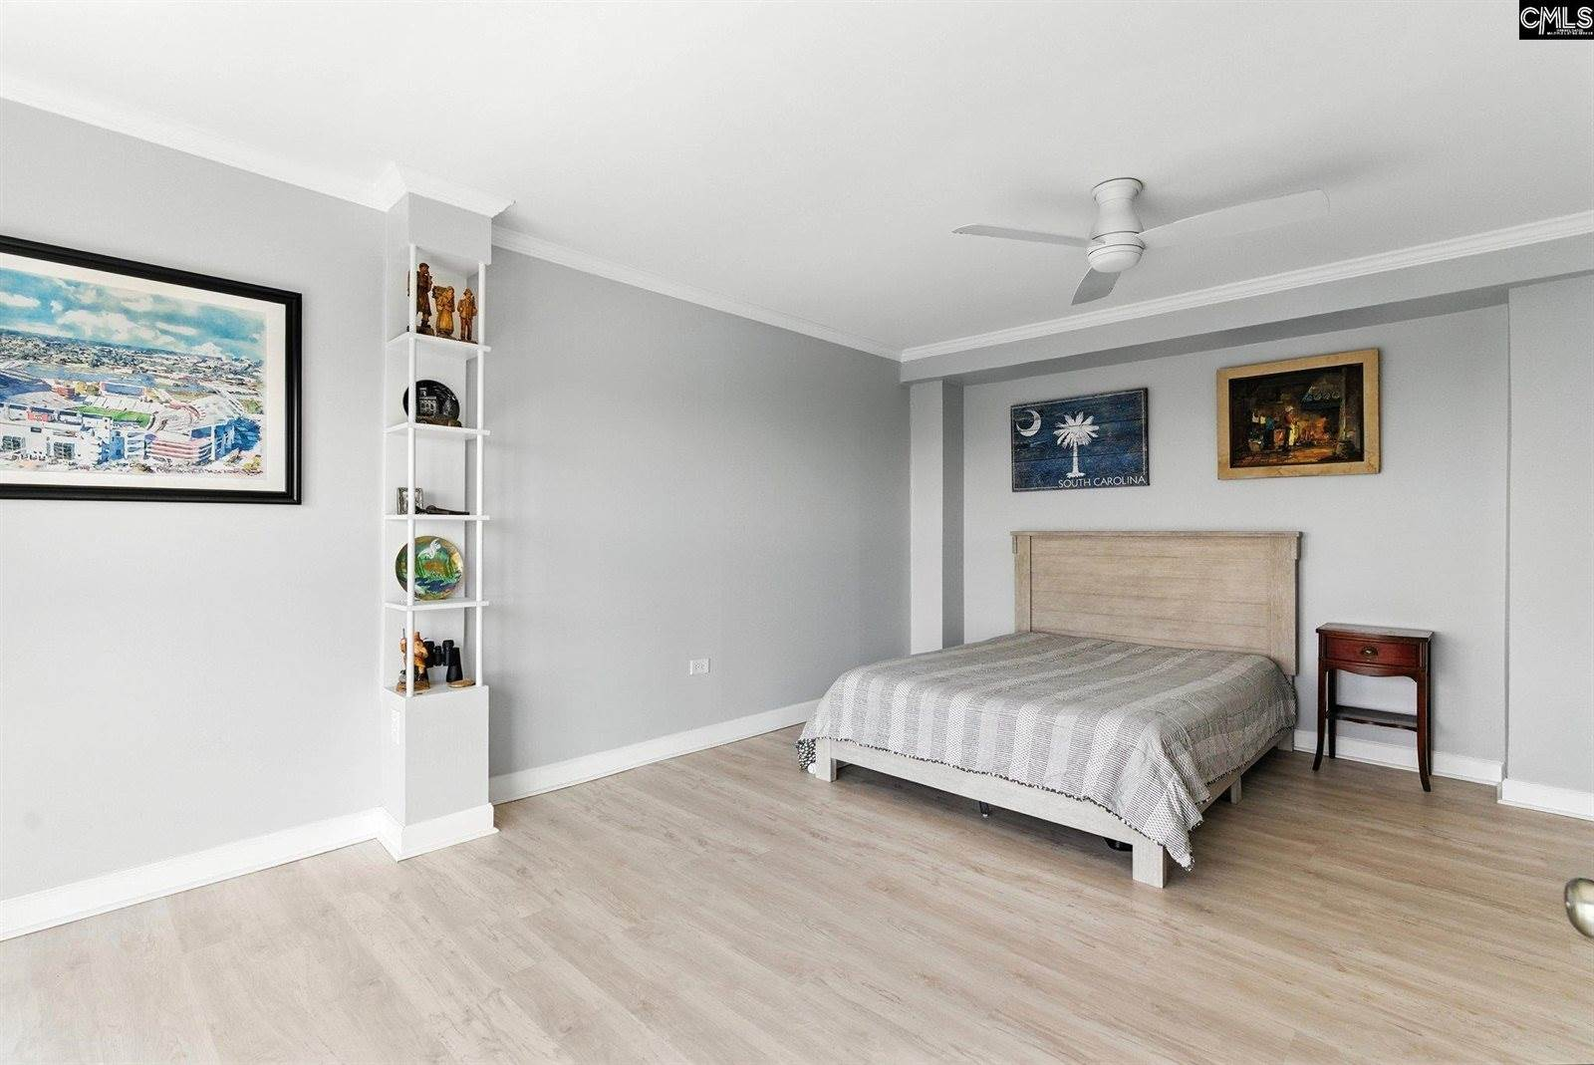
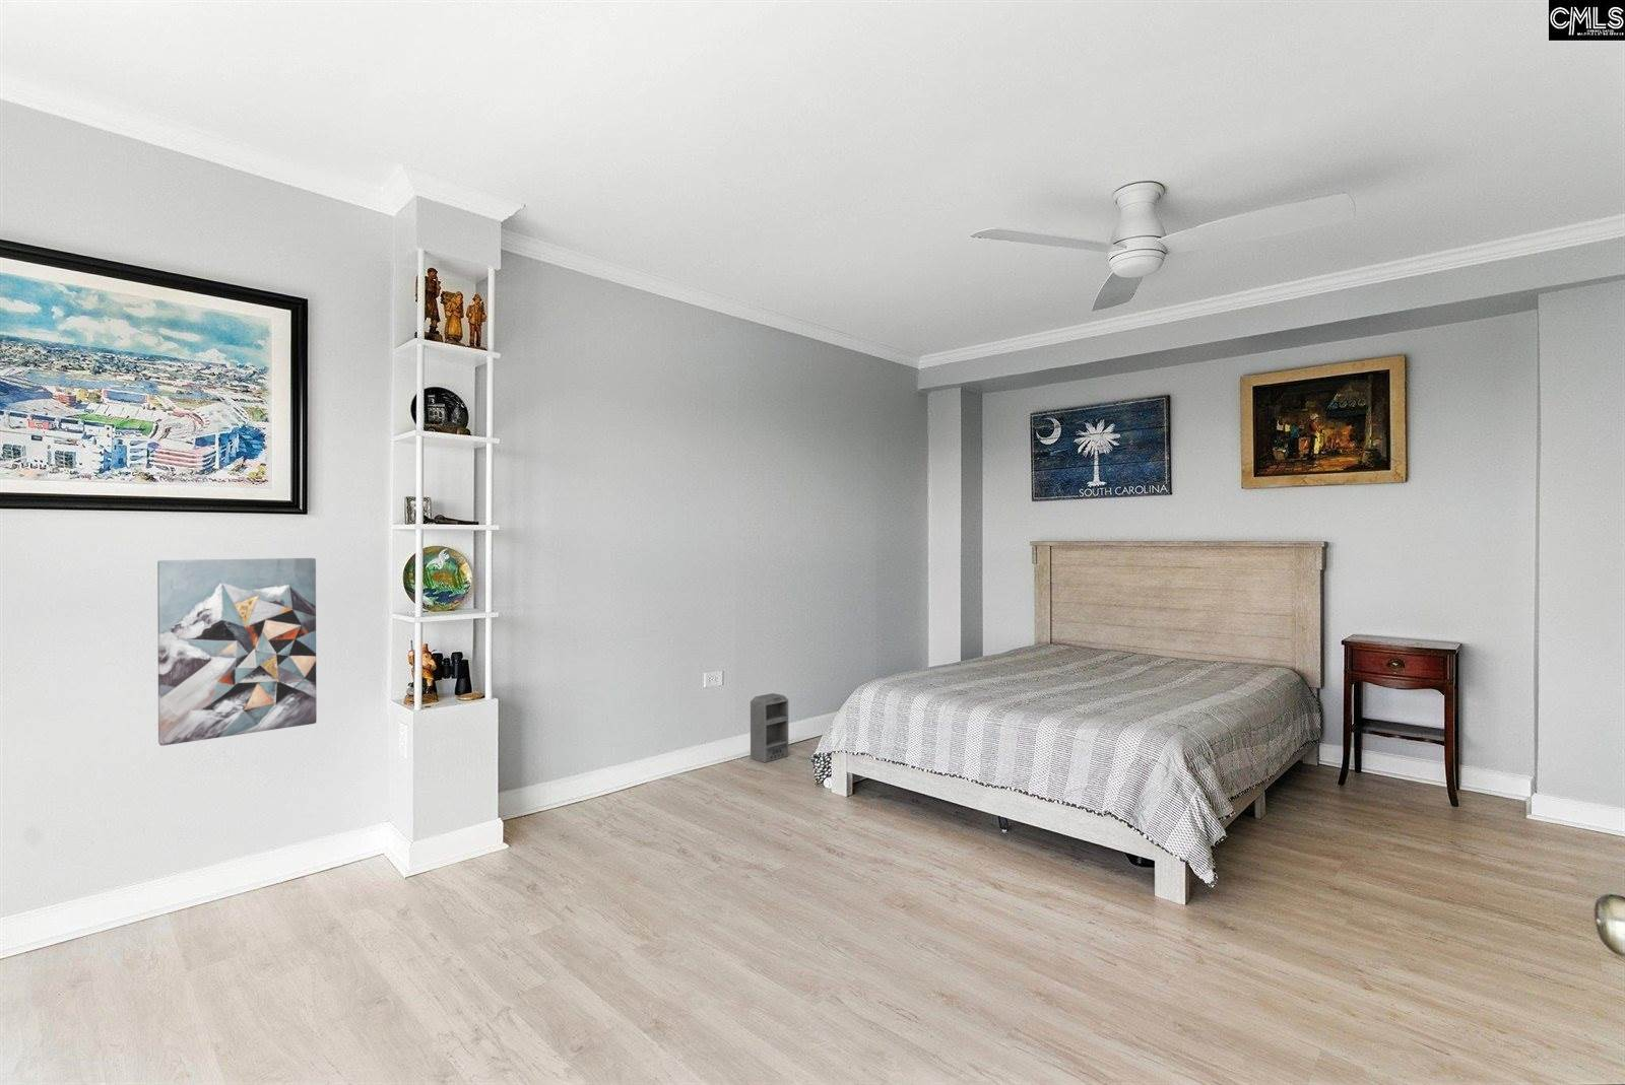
+ speaker [750,693,789,763]
+ wall art [156,557,317,747]
